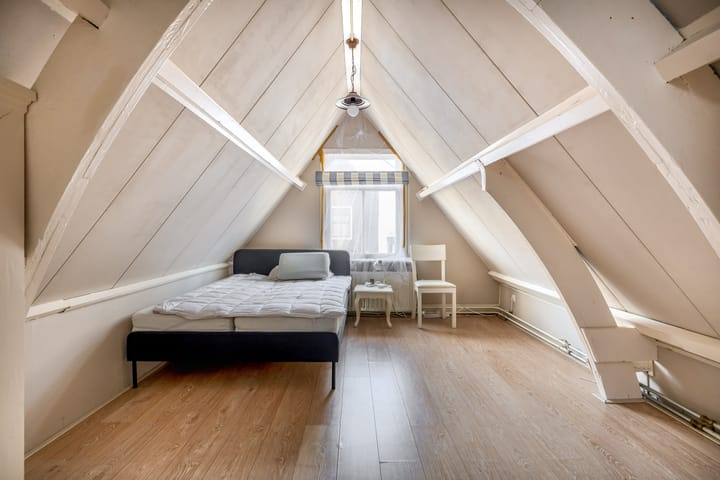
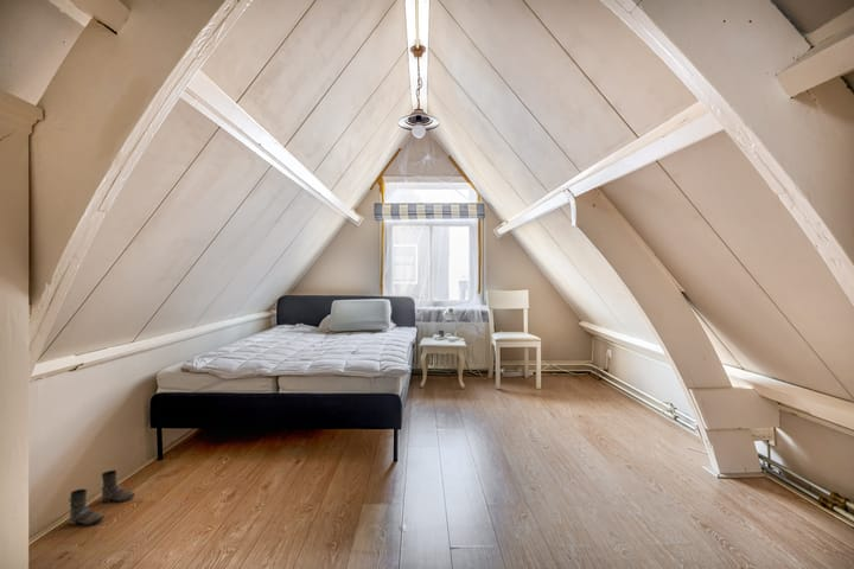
+ boots [68,469,136,526]
